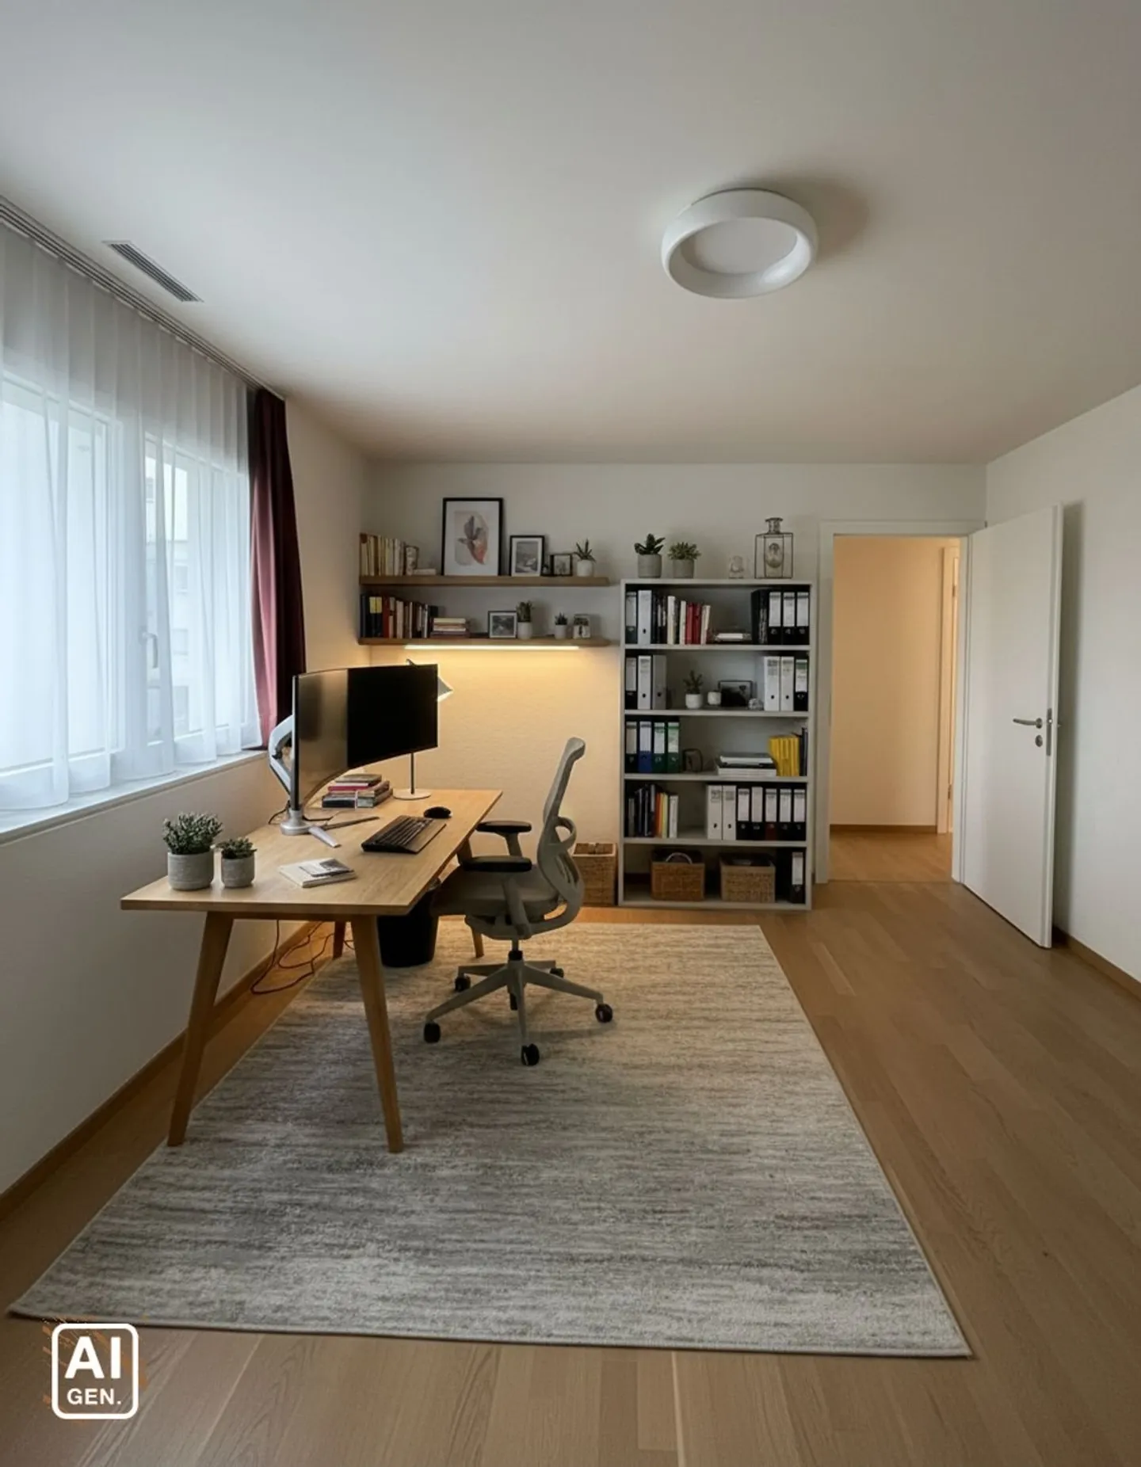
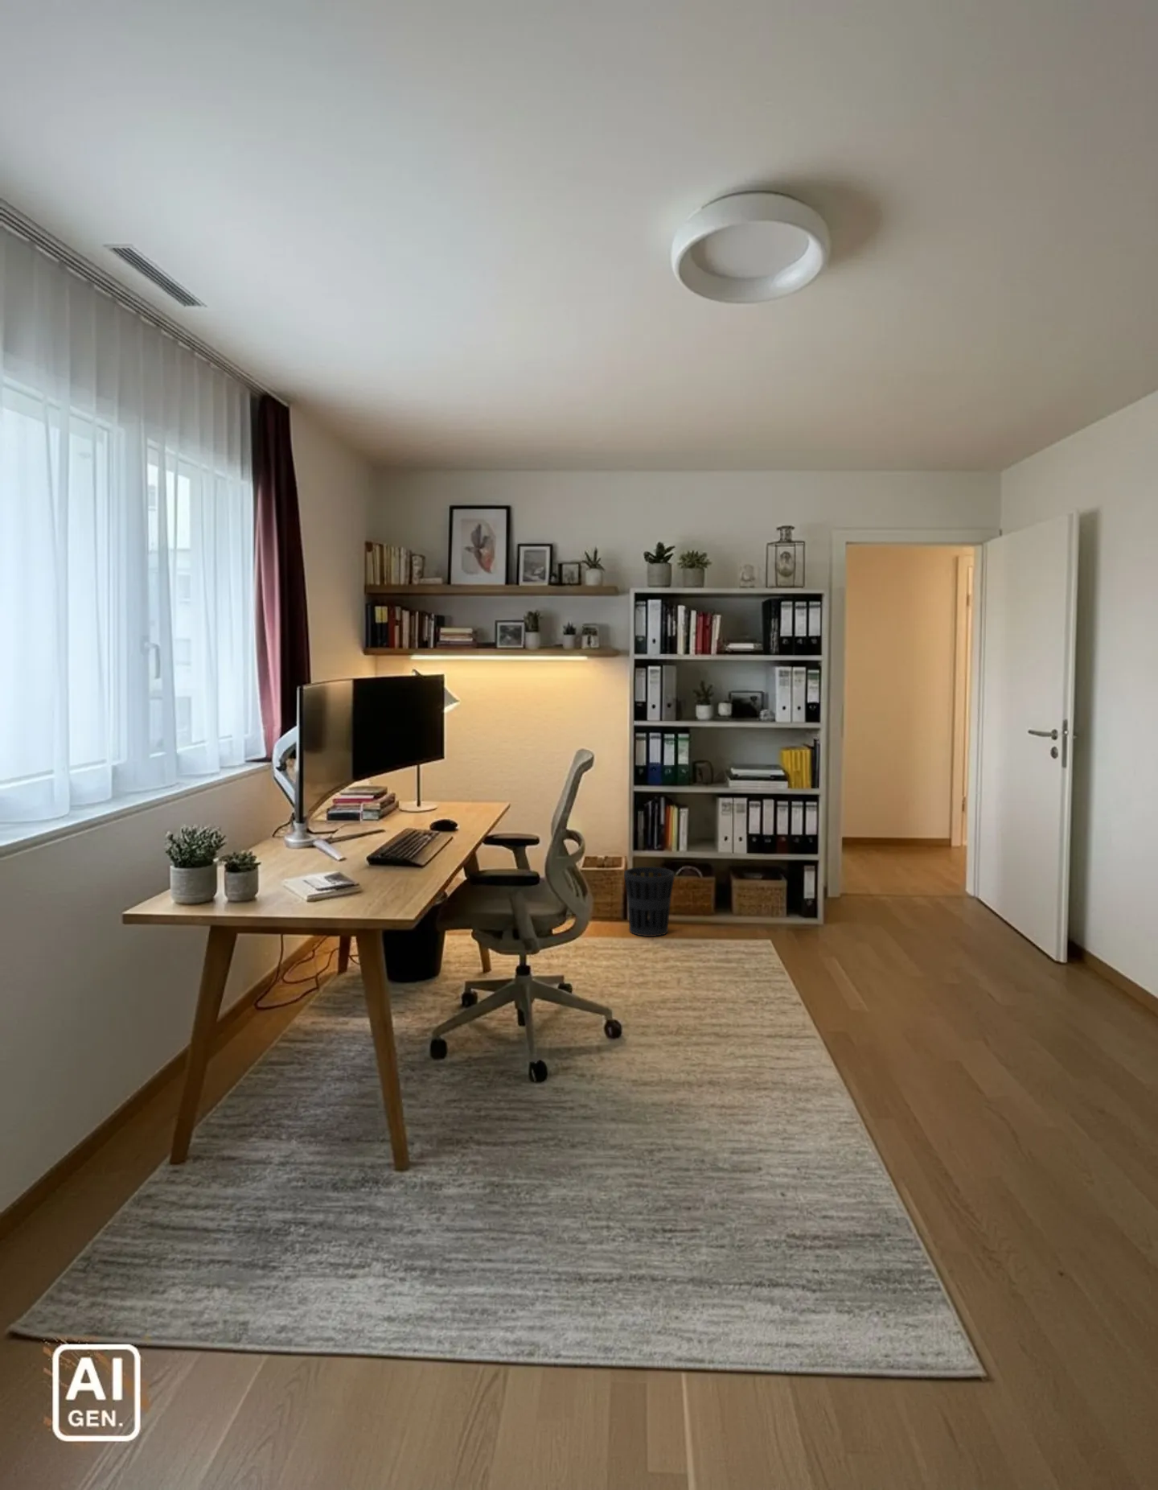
+ wastebasket [624,866,676,937]
